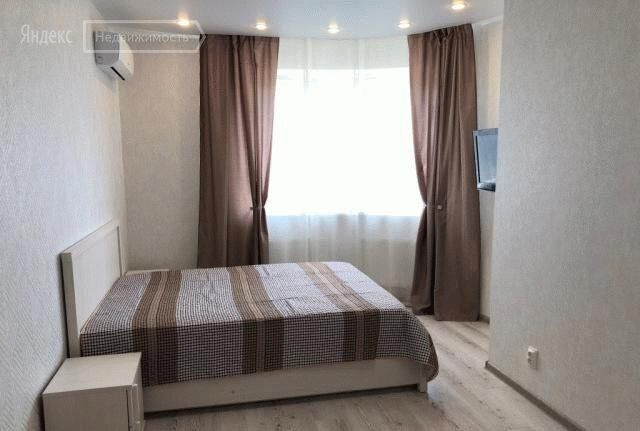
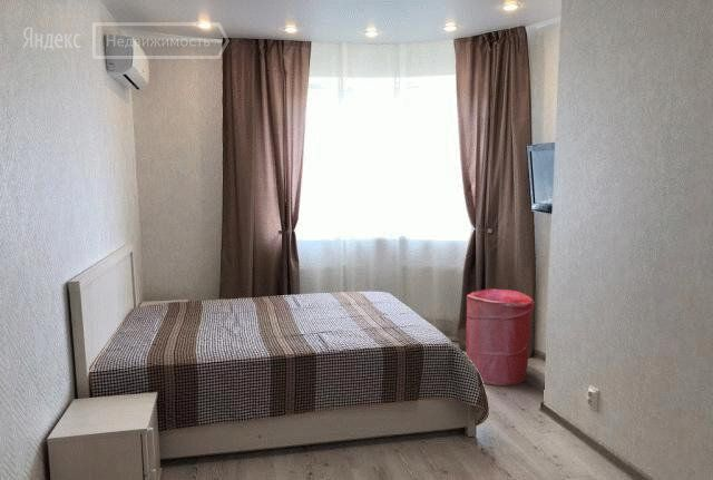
+ laundry hamper [465,288,536,386]
